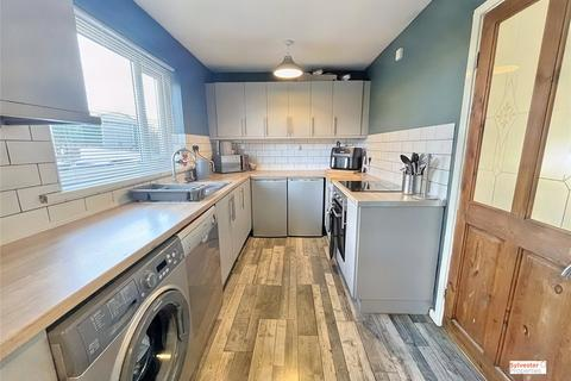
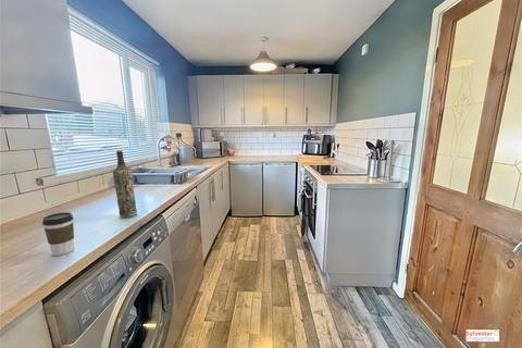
+ bottle [112,149,138,219]
+ coffee cup [41,211,75,257]
